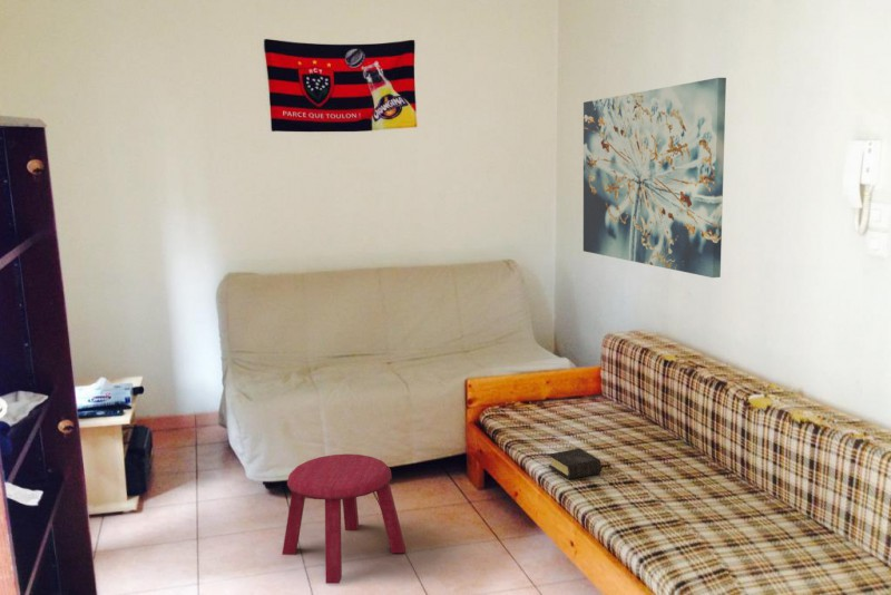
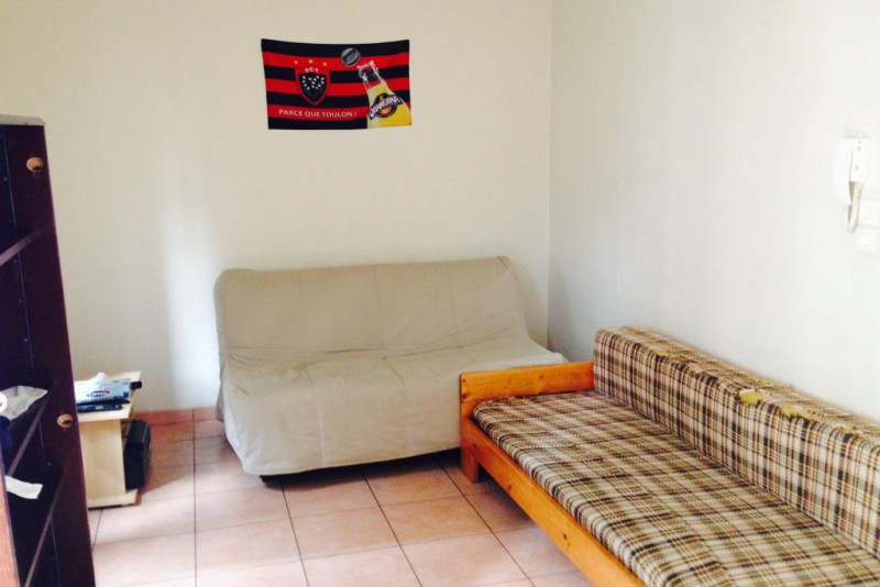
- wall art [582,77,727,279]
- stool [281,452,407,585]
- book [548,448,603,480]
